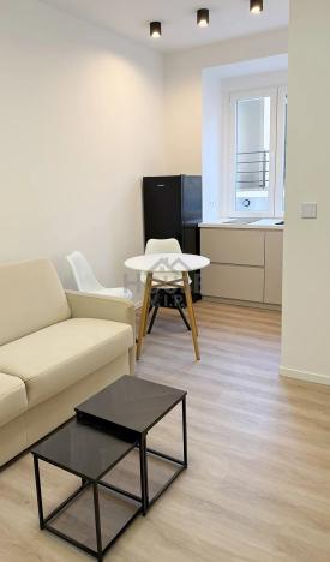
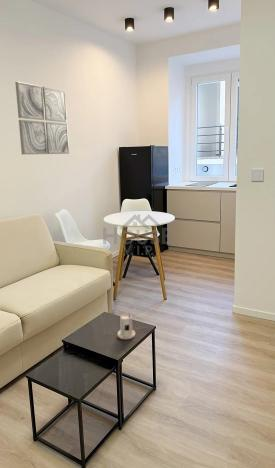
+ candle [117,313,136,340]
+ wall art [14,81,70,155]
